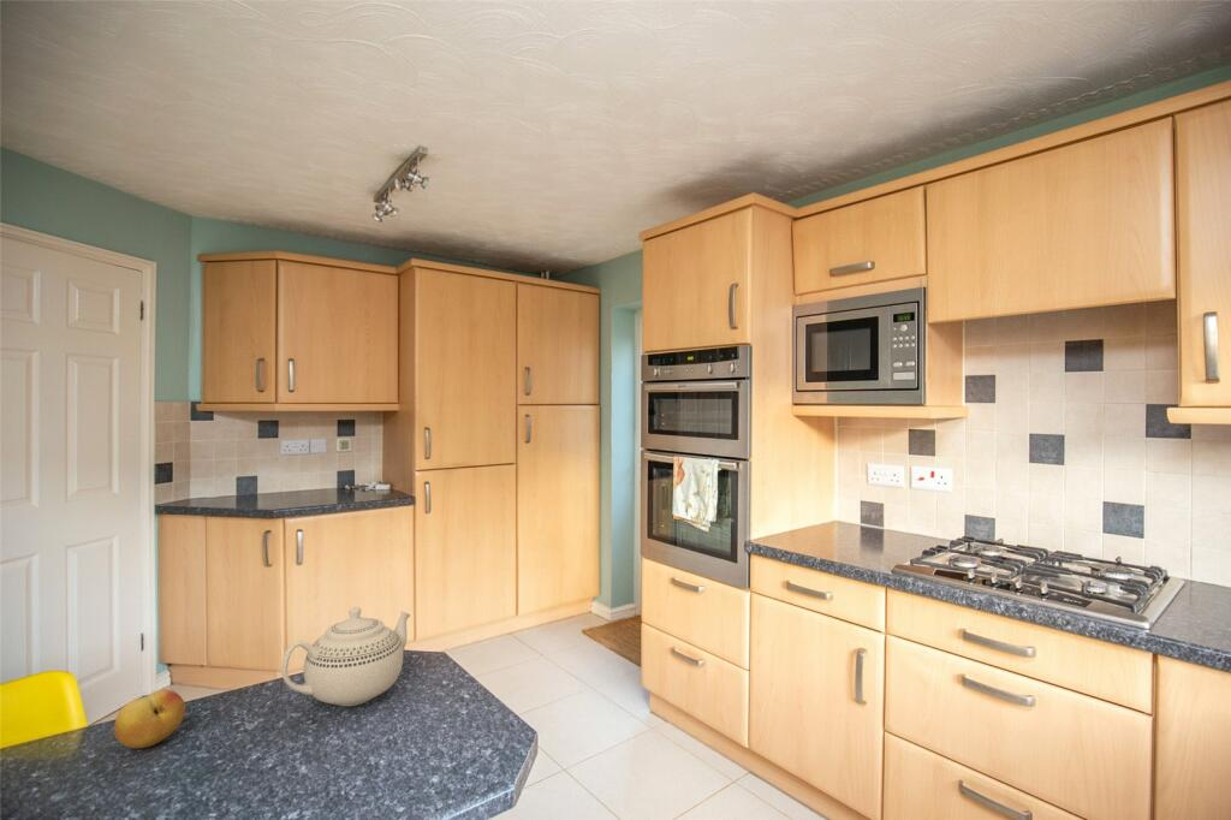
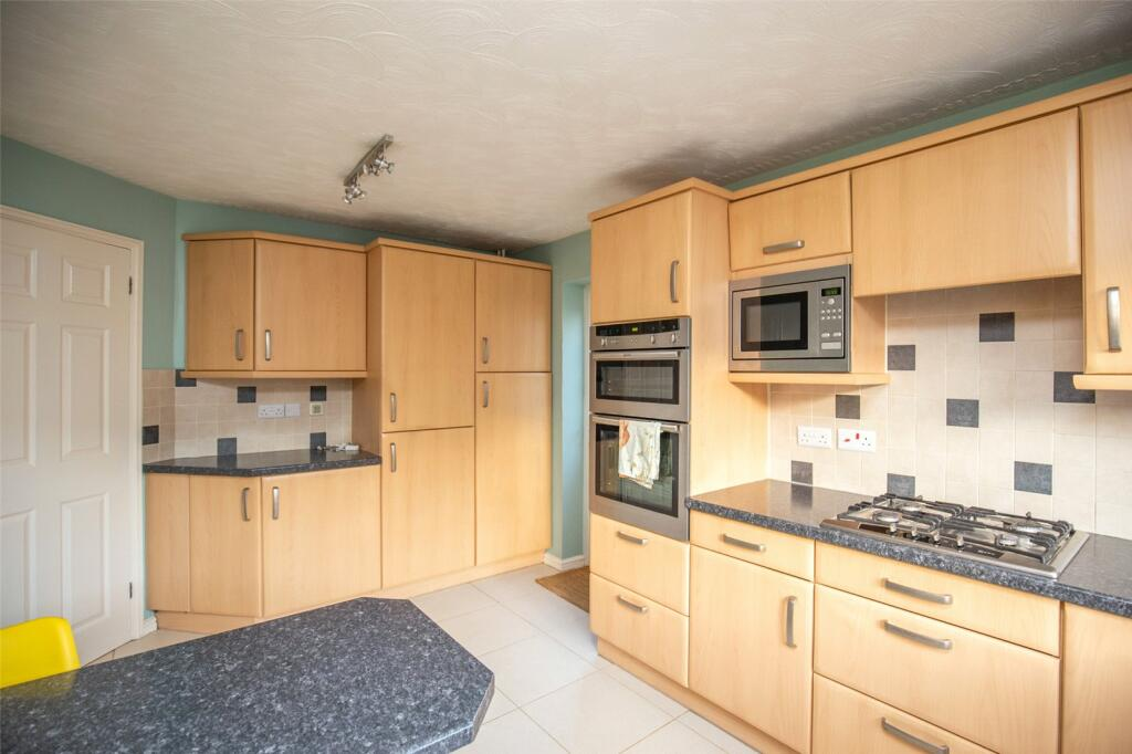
- teapot [280,606,411,707]
- fruit [113,689,186,749]
